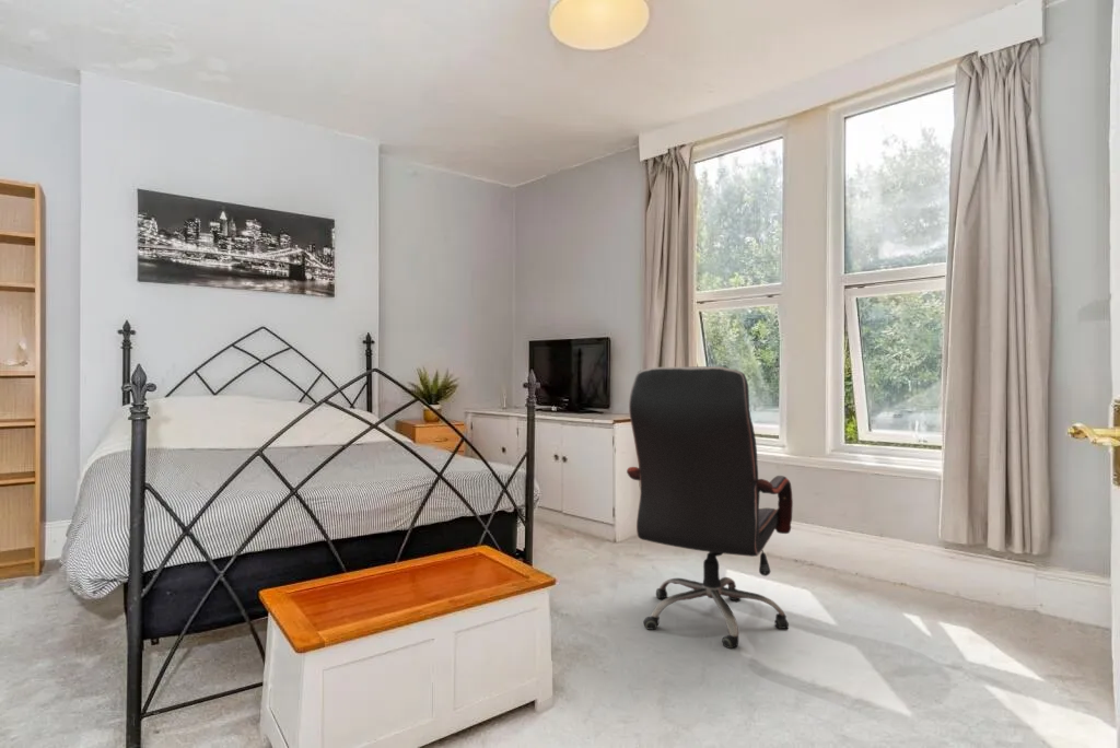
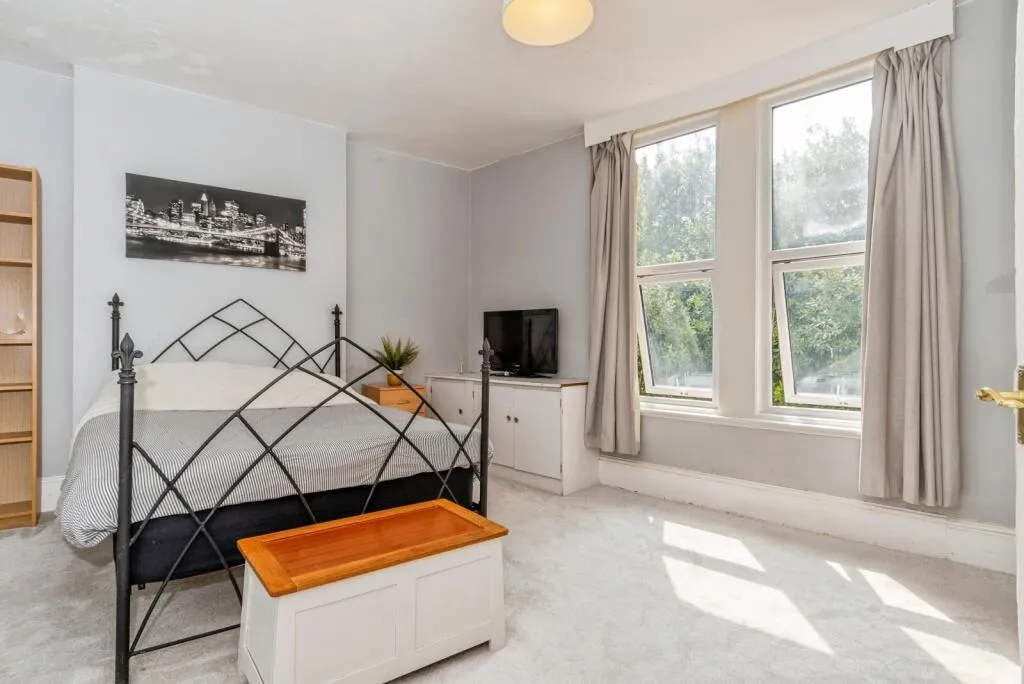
- office chair [626,365,794,650]
